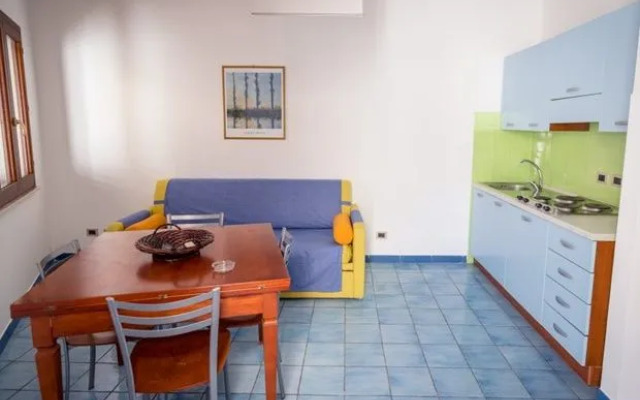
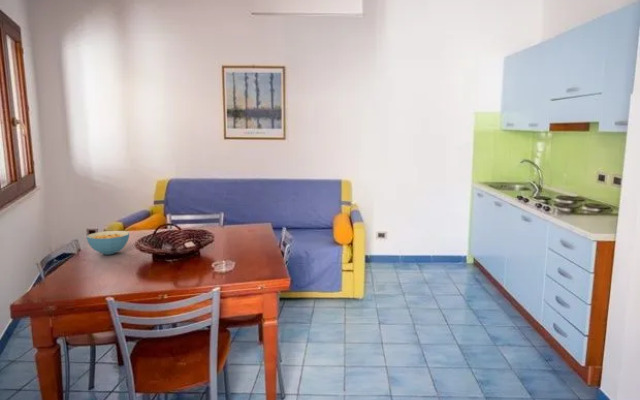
+ cereal bowl [86,230,130,256]
